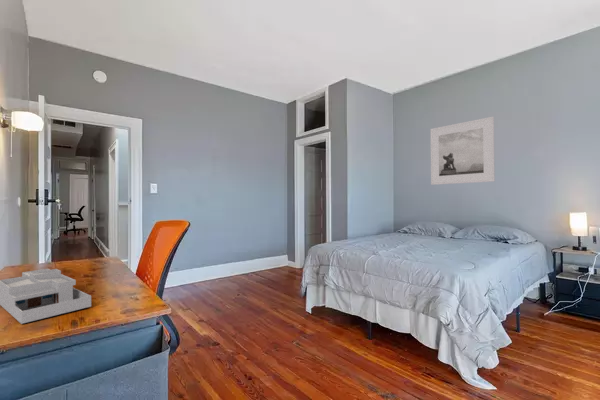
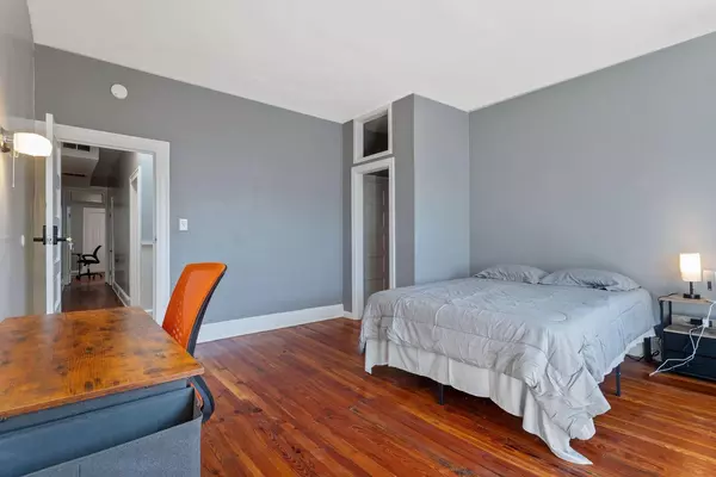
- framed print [429,116,496,186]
- desk organizer [0,268,92,325]
